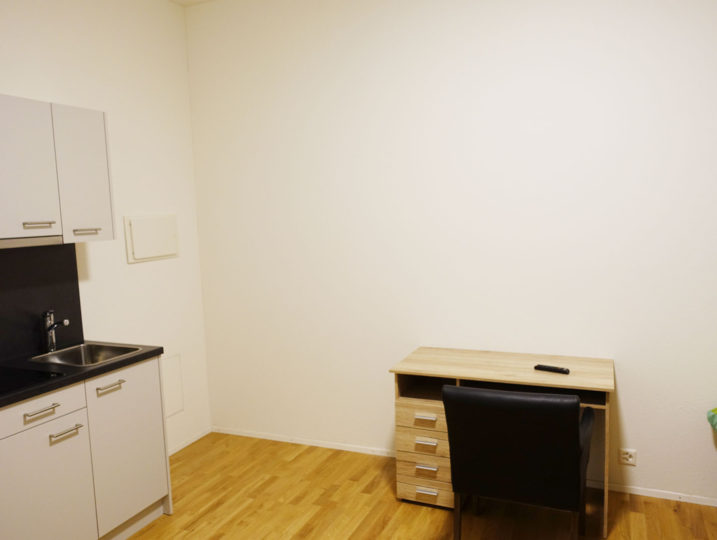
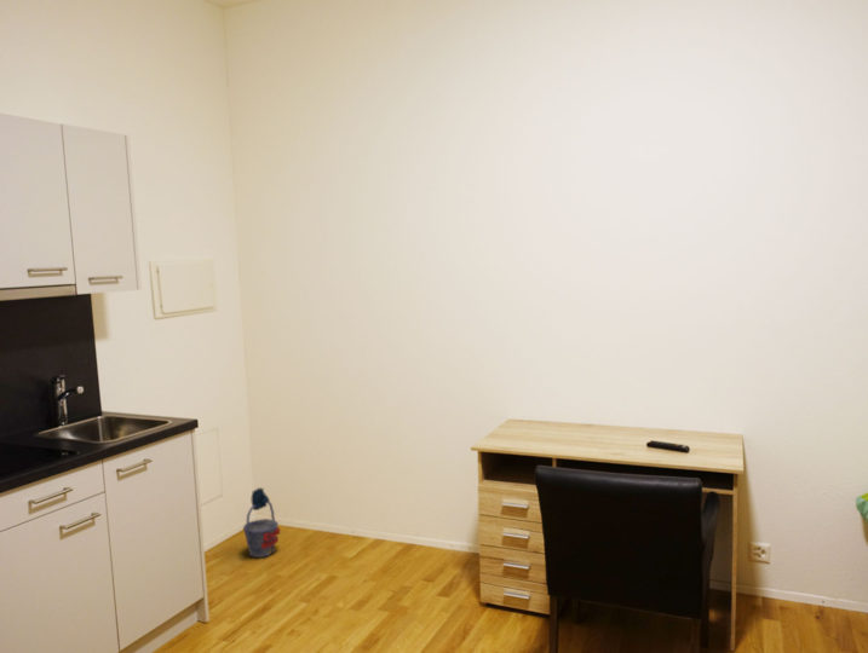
+ bucket [242,486,281,559]
